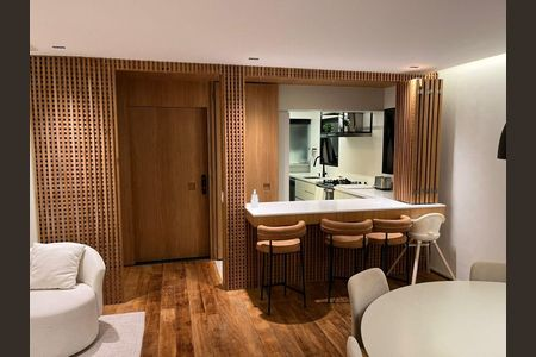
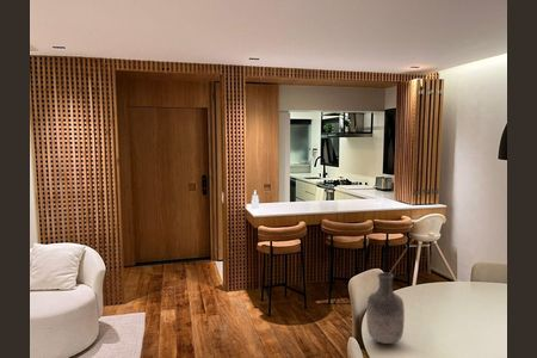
+ vase [365,271,406,345]
